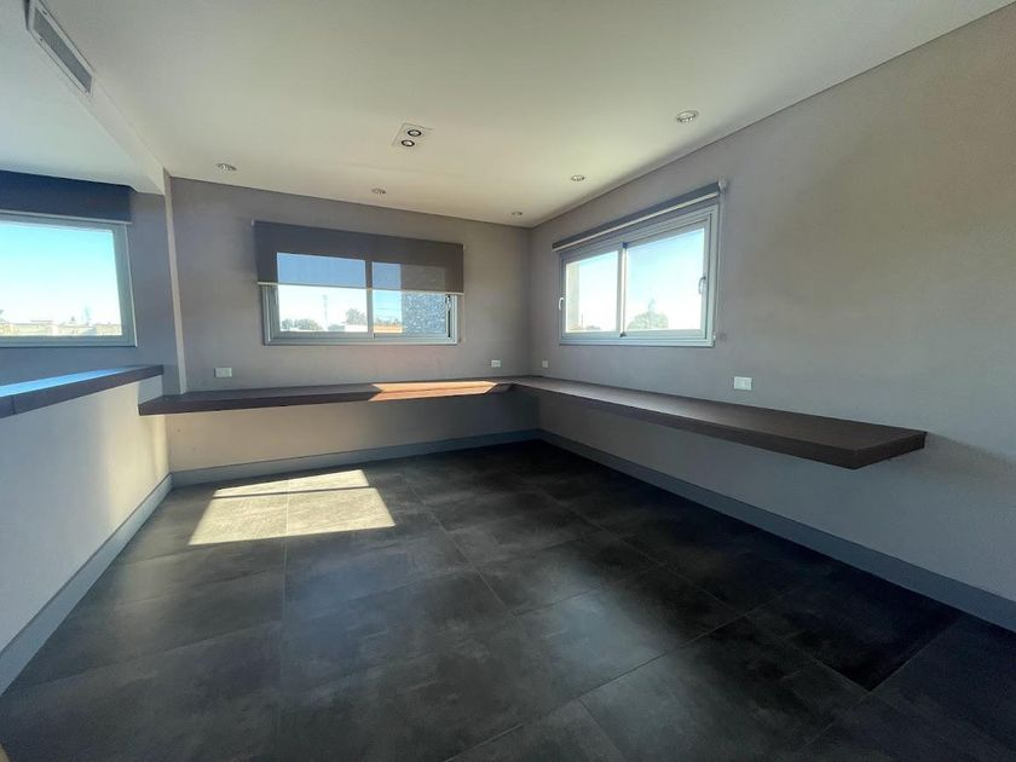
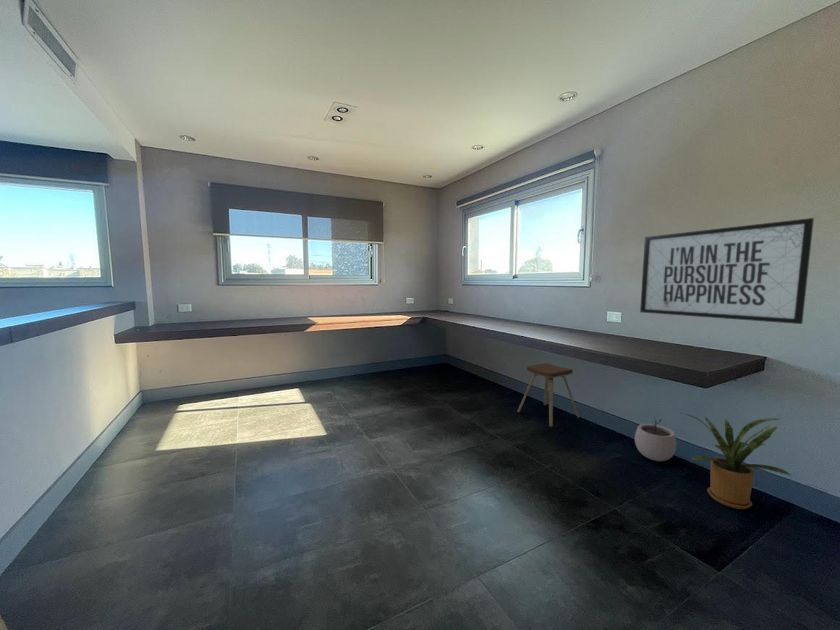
+ plant pot [634,415,677,462]
+ music stool [517,362,580,428]
+ mirror [639,217,815,325]
+ house plant [678,411,794,510]
